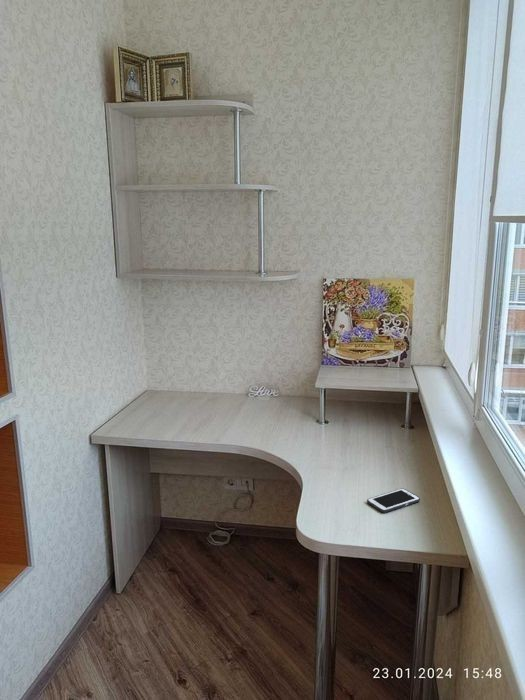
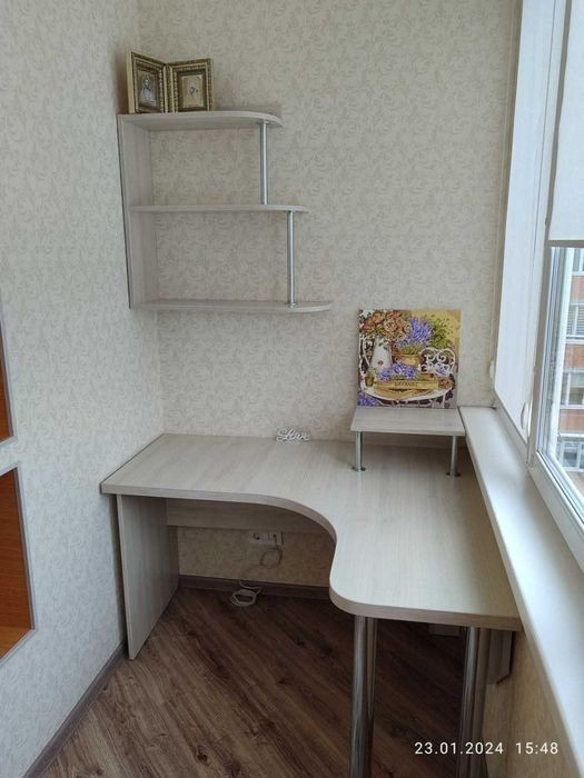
- cell phone [366,487,421,514]
